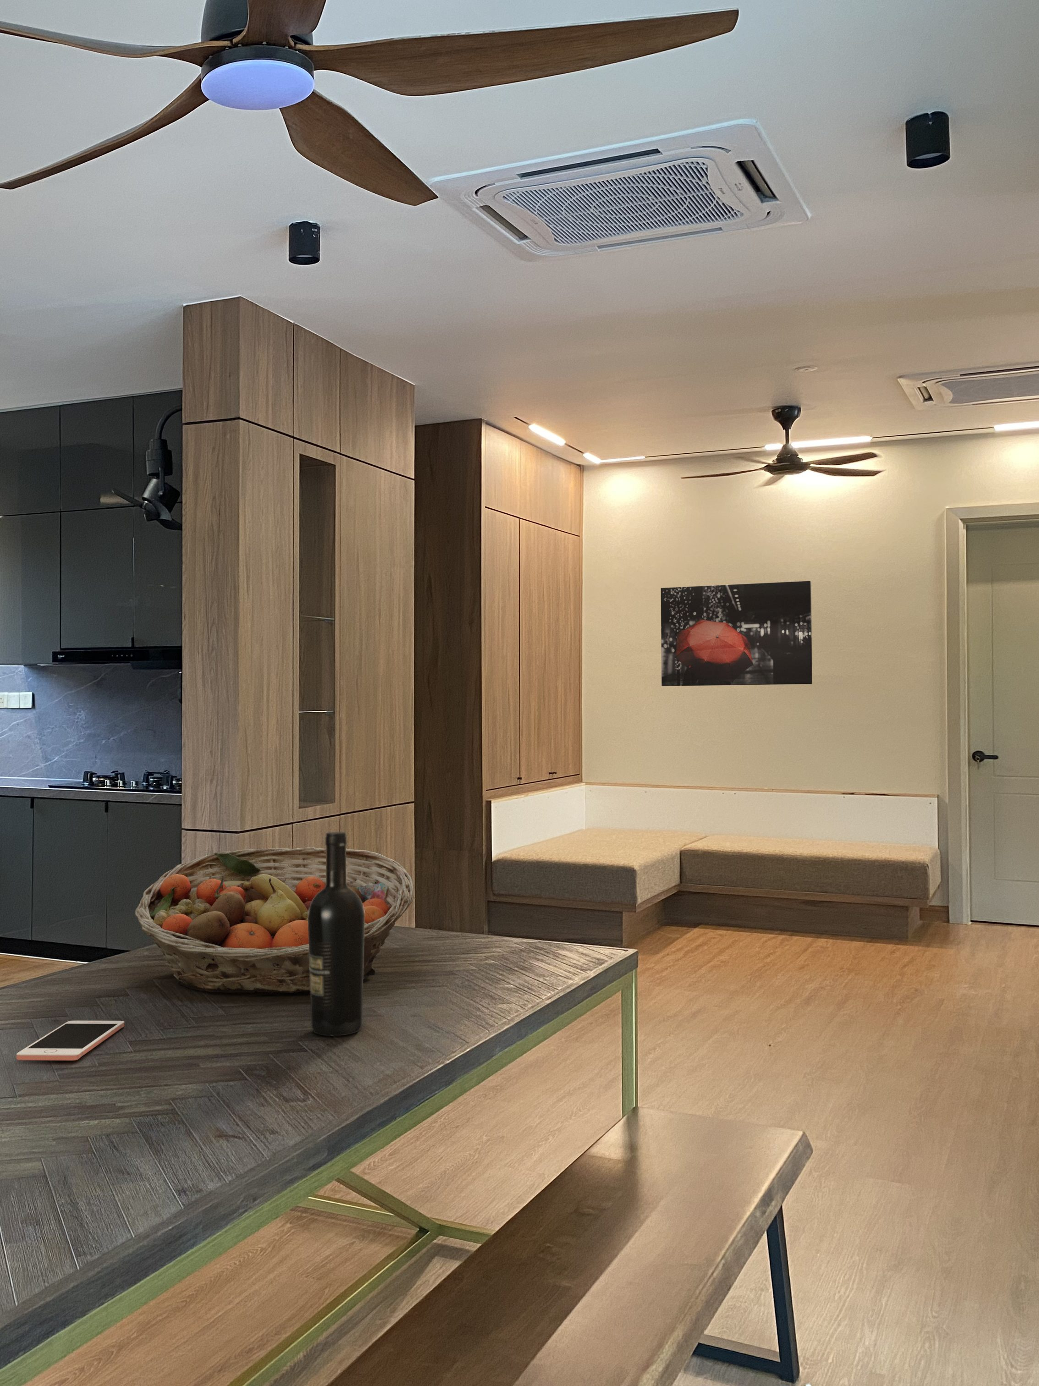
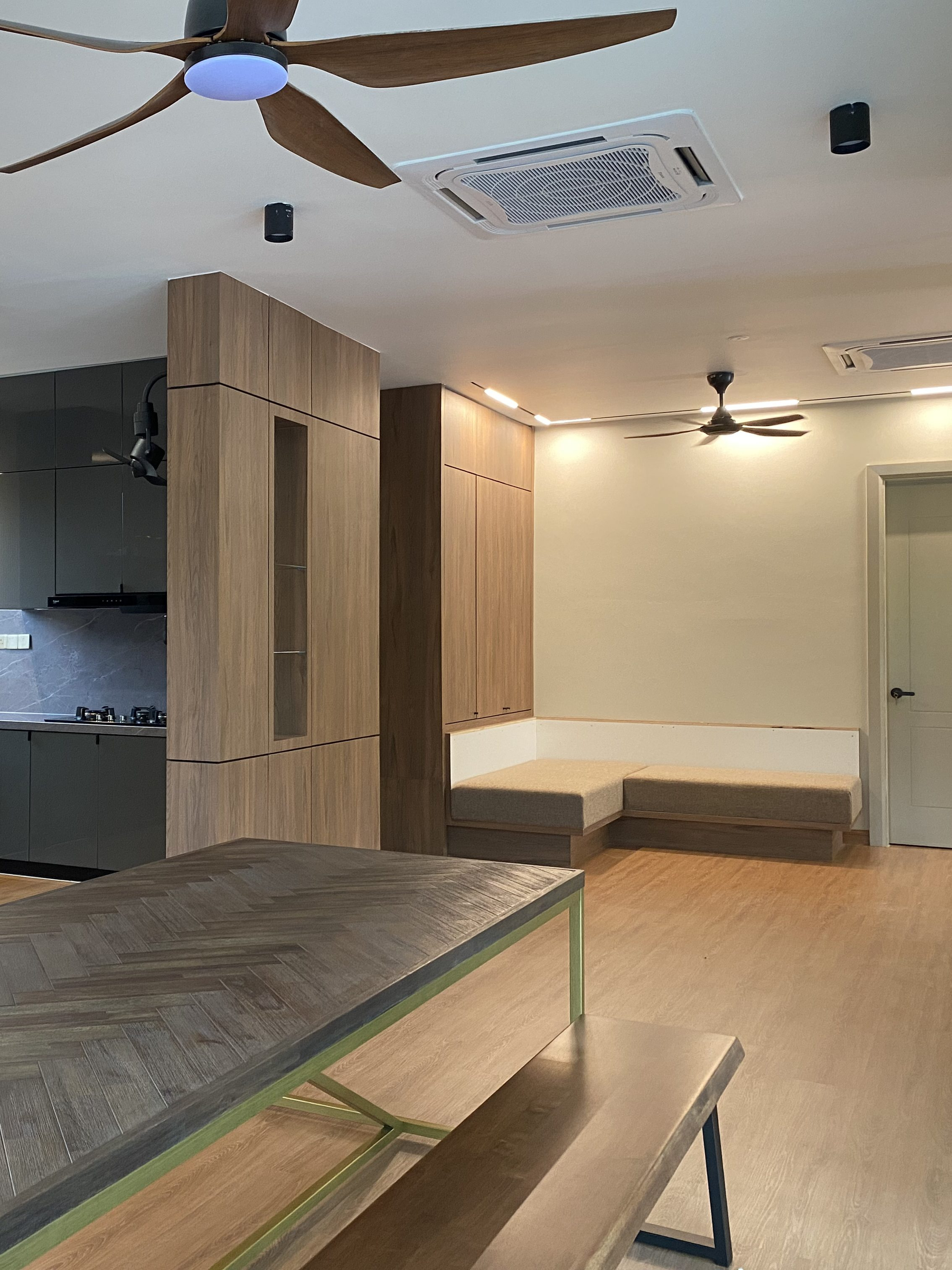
- fruit basket [134,847,415,993]
- cell phone [16,1020,124,1061]
- wall art [660,581,813,686]
- wine bottle [308,832,365,1037]
